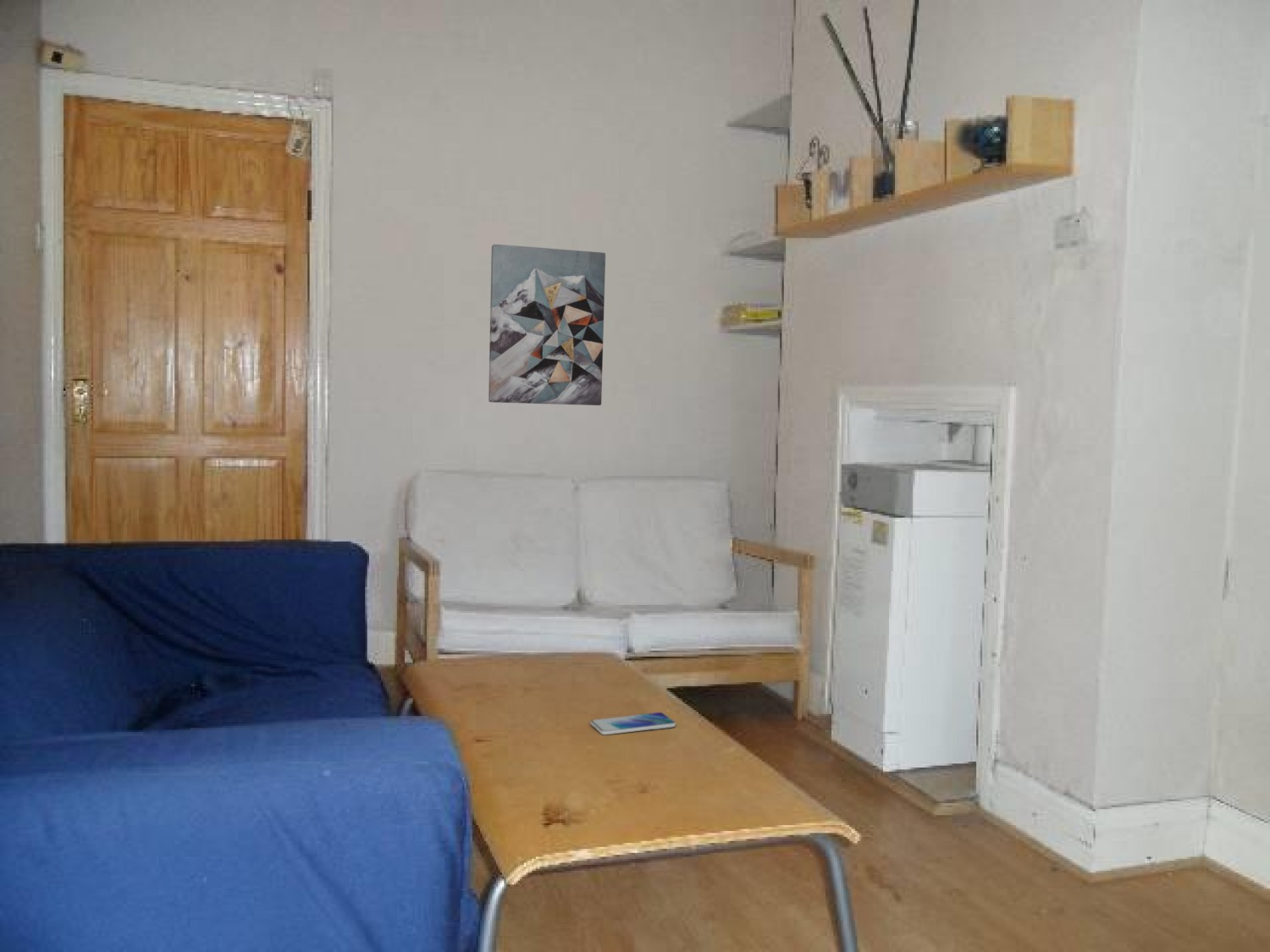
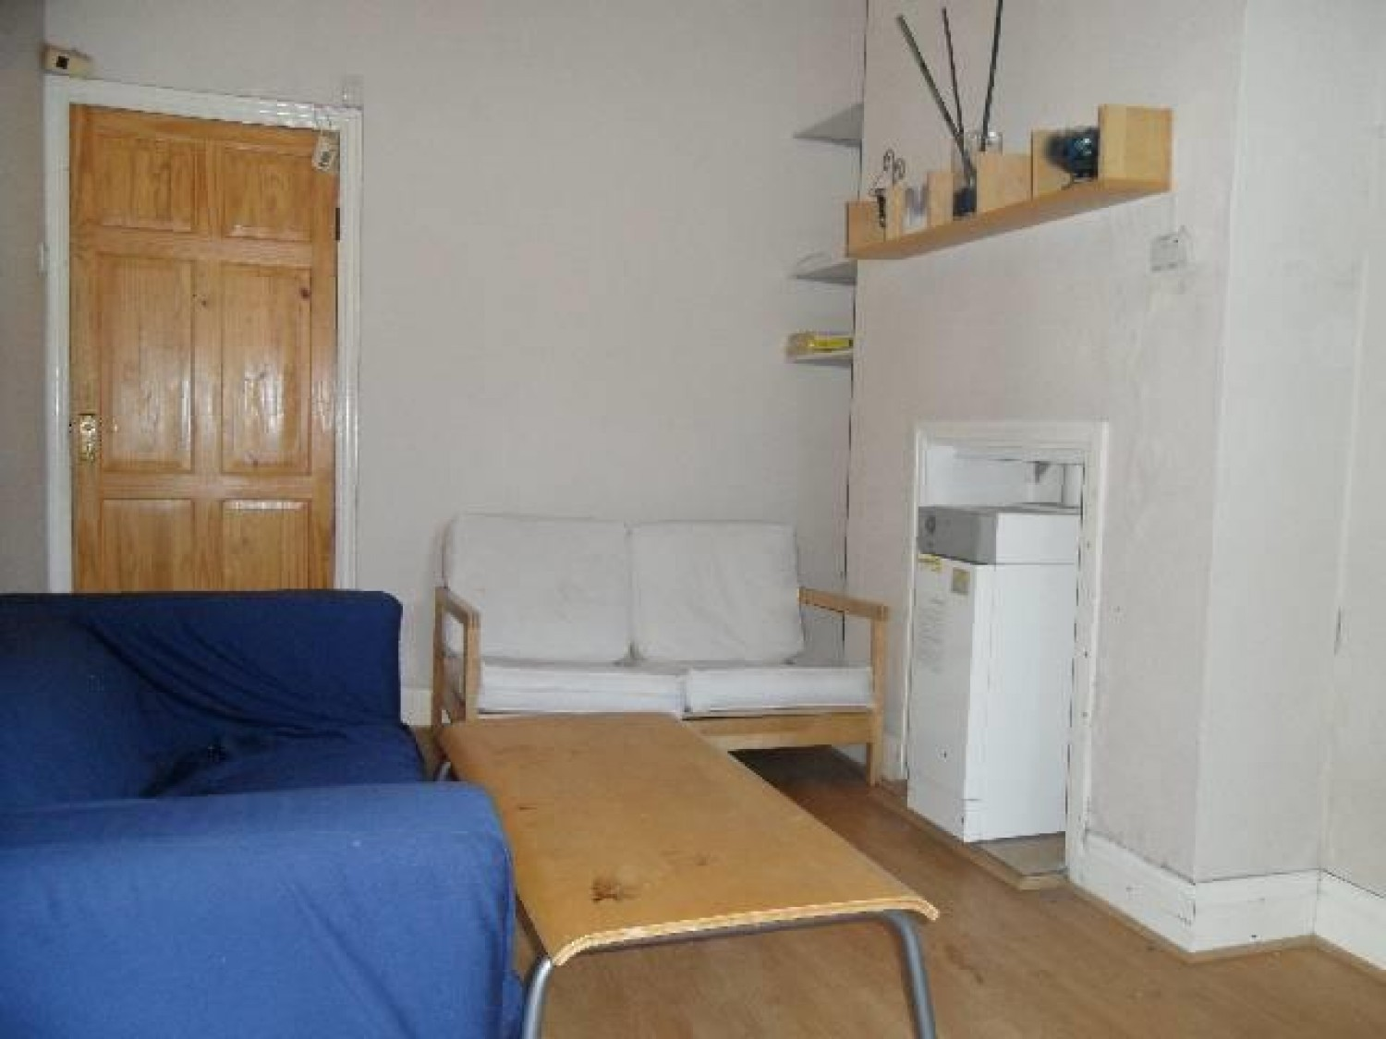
- wall art [488,244,606,406]
- smartphone [589,712,676,735]
